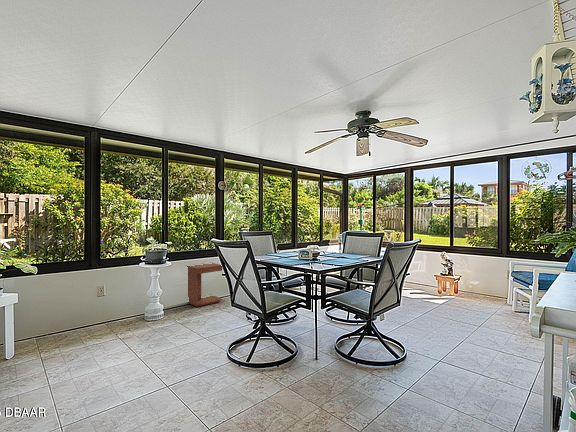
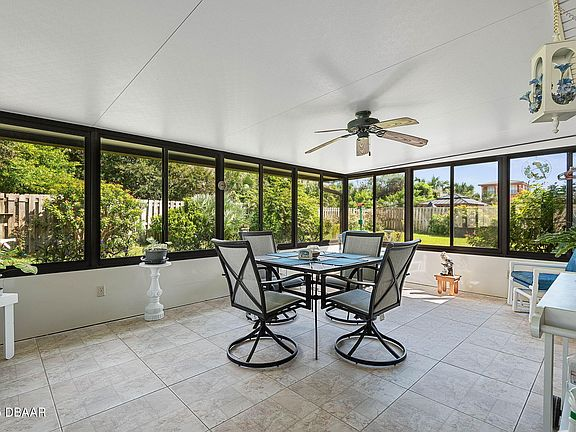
- side table [186,262,224,308]
